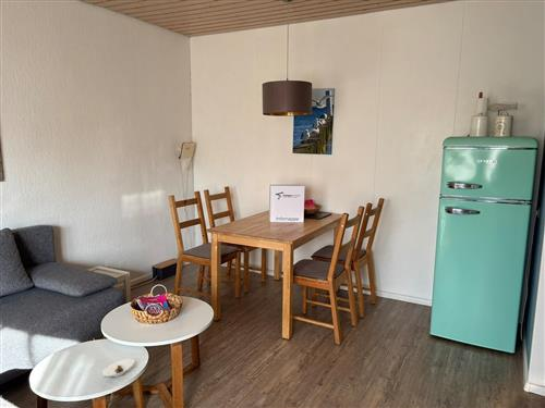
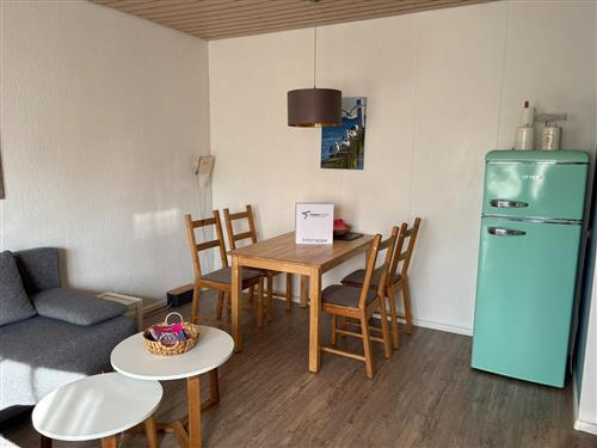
- saucer [101,358,135,378]
